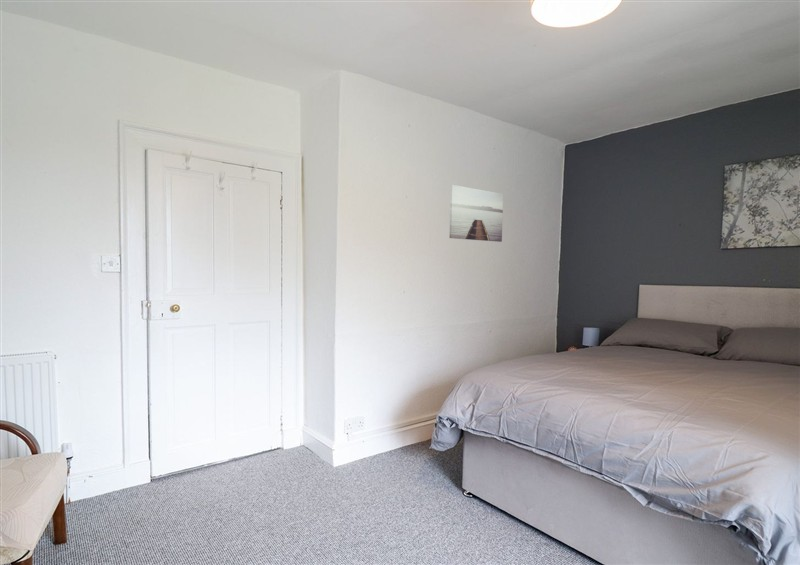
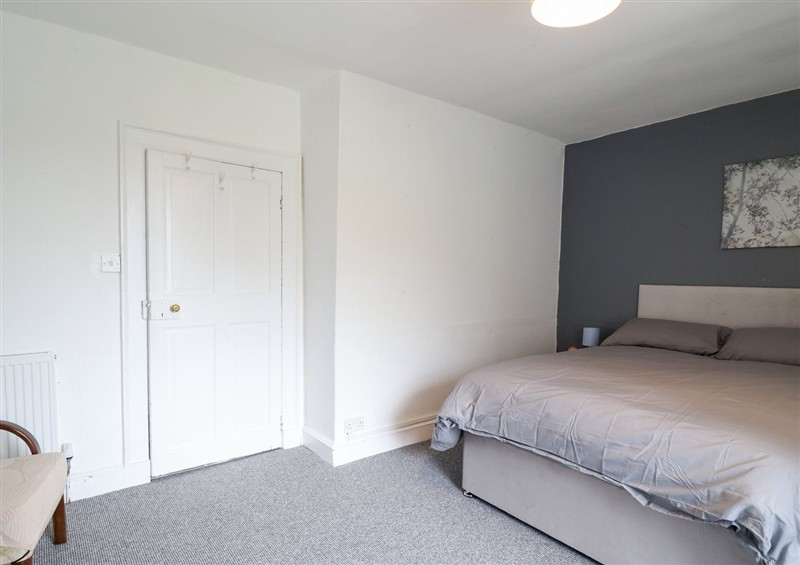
- wall art [448,184,504,243]
